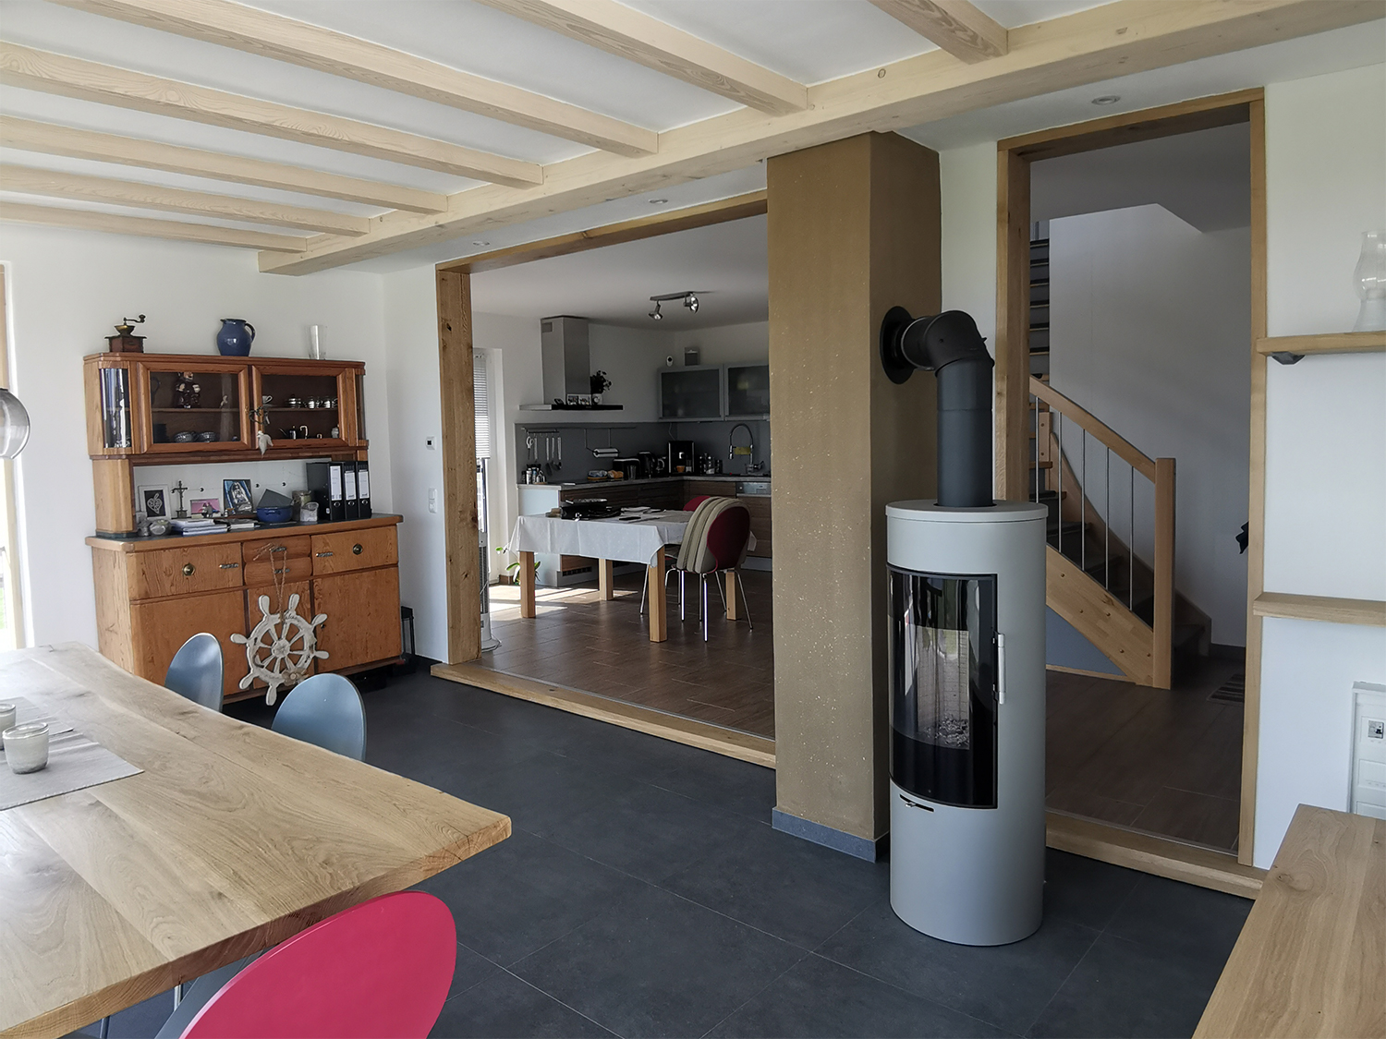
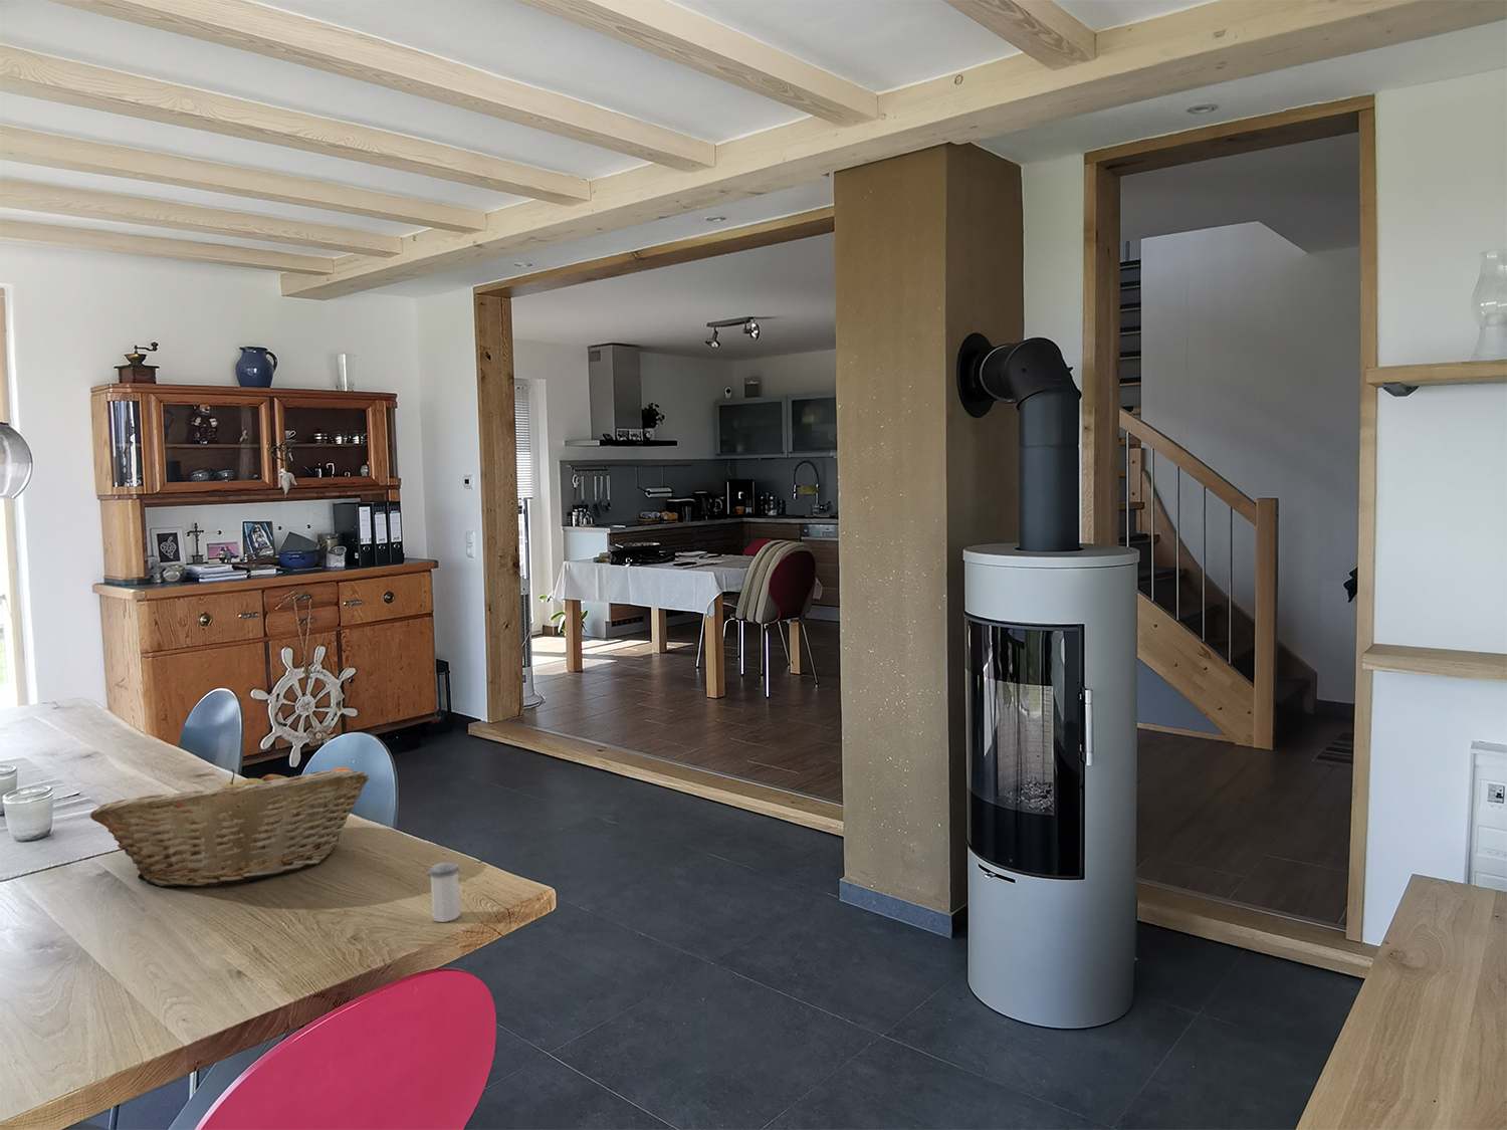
+ salt shaker [428,861,462,923]
+ fruit basket [89,767,370,888]
